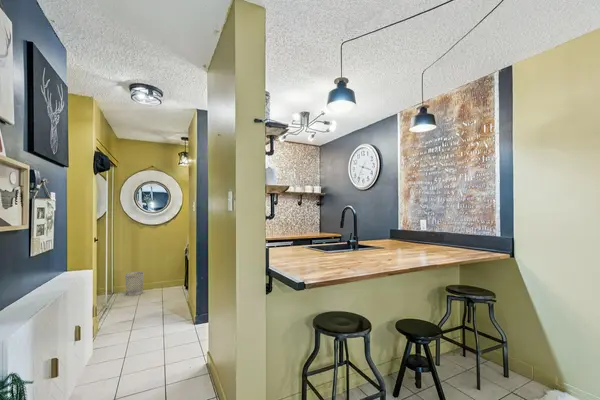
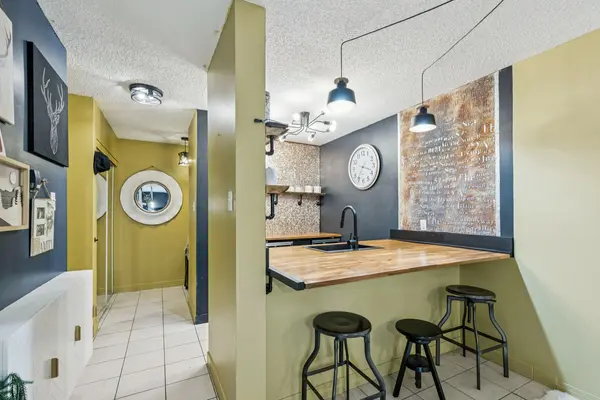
- wastebasket [124,271,145,297]
